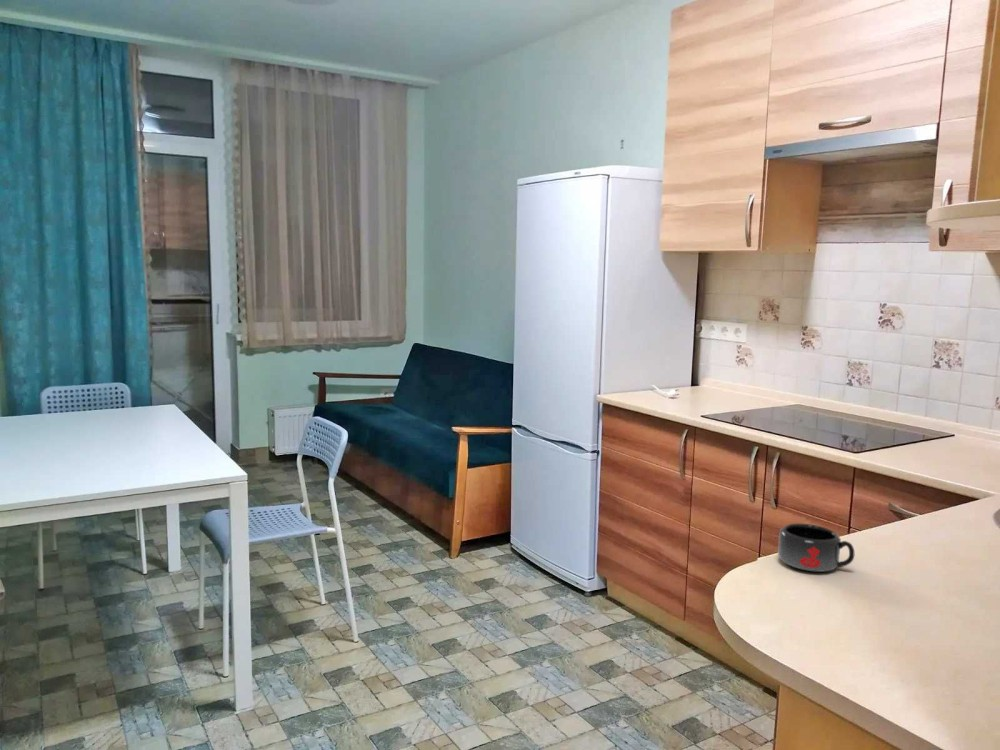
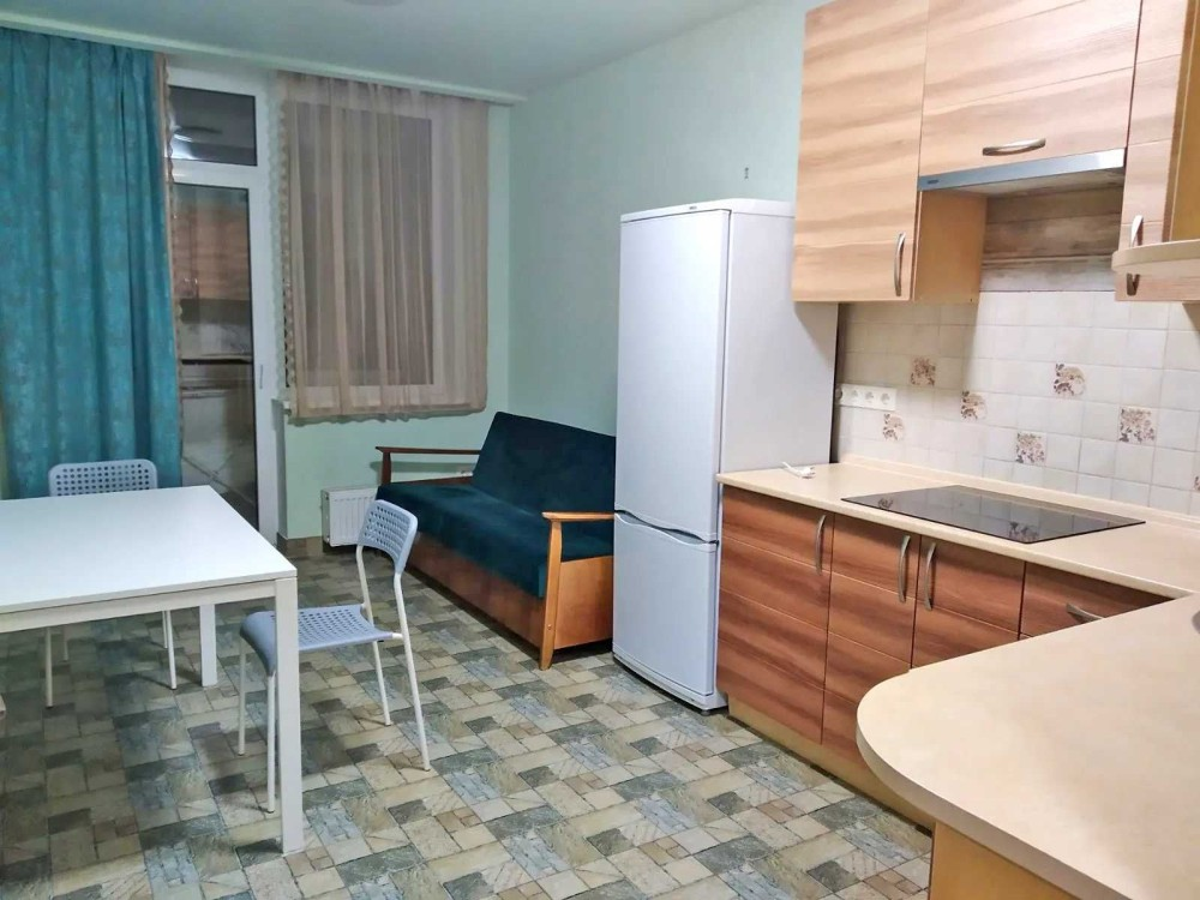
- mug [777,523,855,572]
